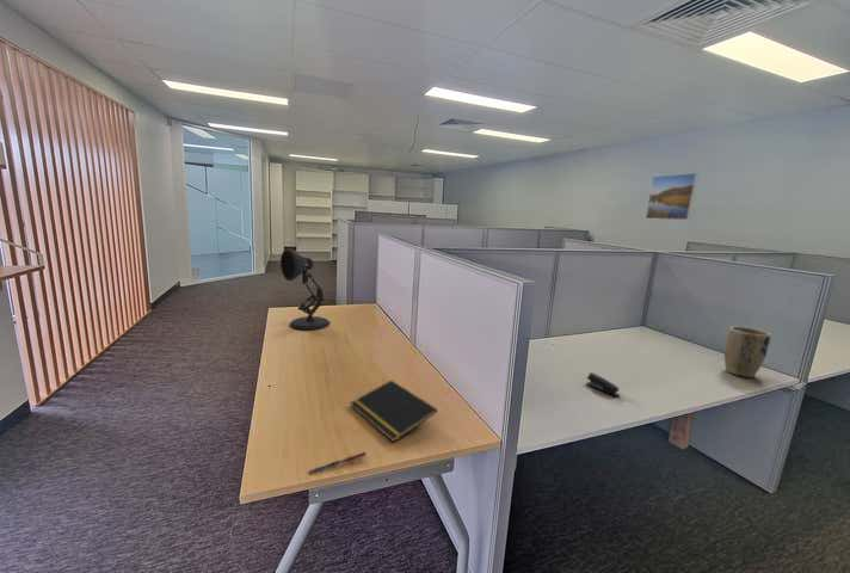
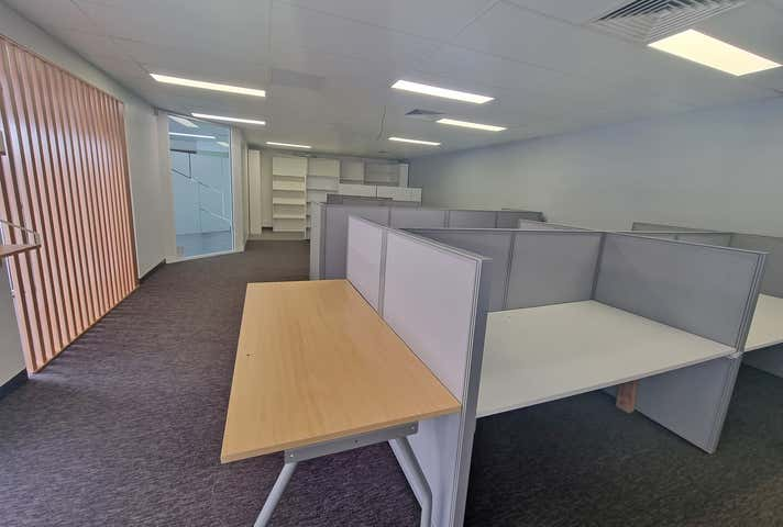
- notepad [349,380,438,443]
- desk lamp [279,248,331,331]
- pen [308,451,368,475]
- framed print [645,172,700,221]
- plant pot [723,326,771,378]
- stapler [585,371,621,398]
